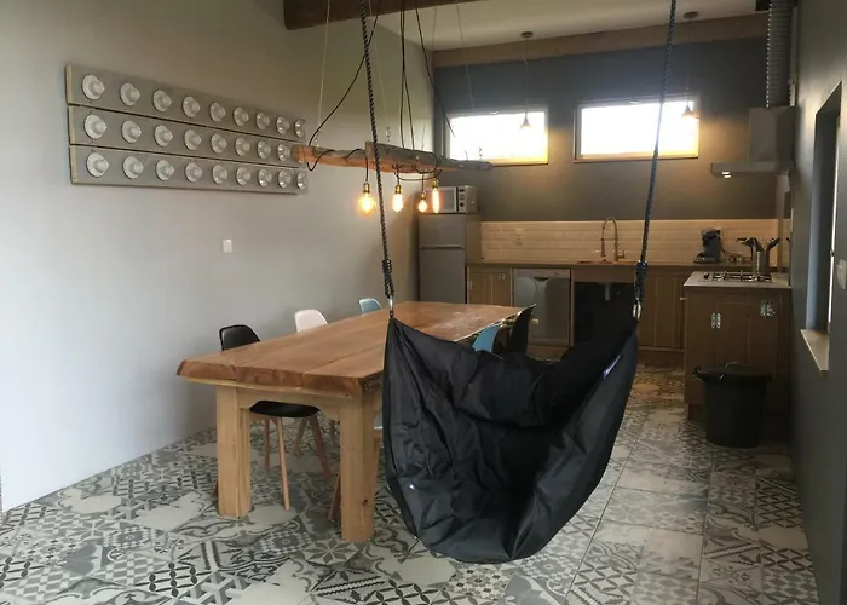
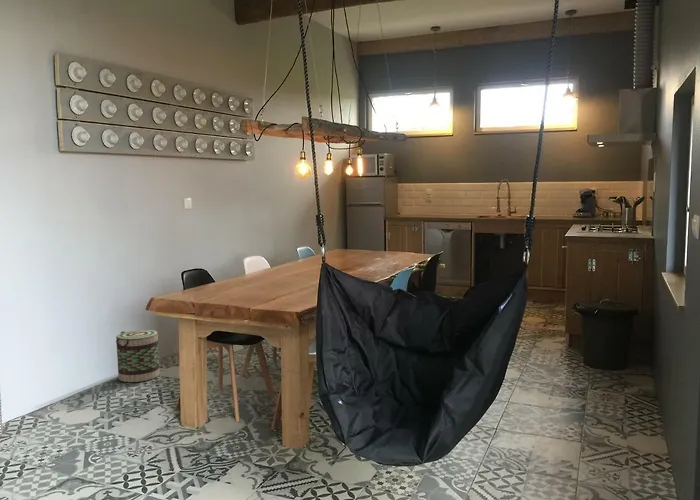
+ basket [115,329,161,383]
